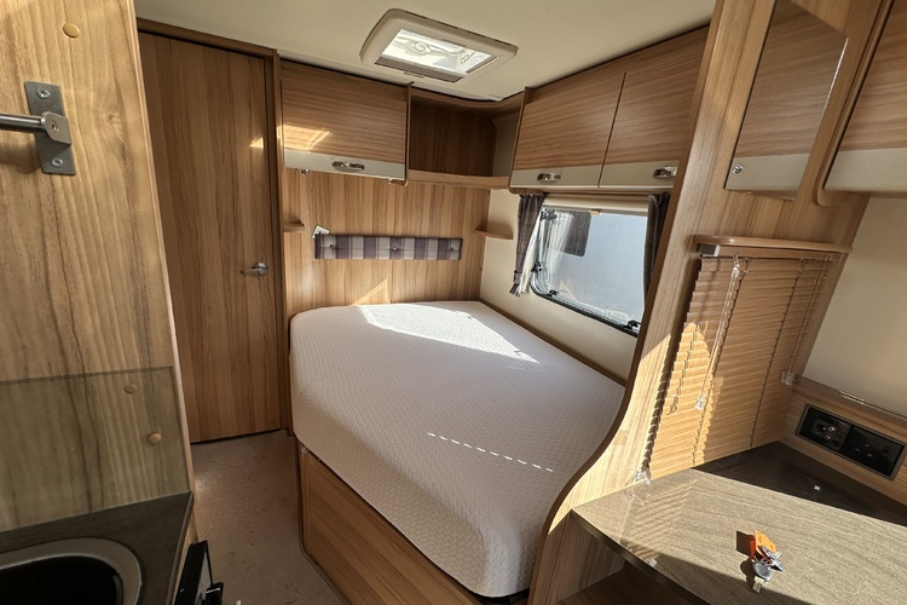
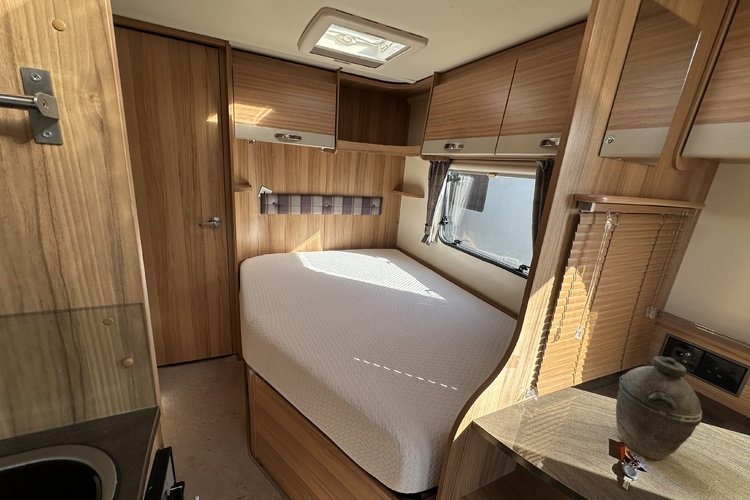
+ kettle [615,355,703,461]
